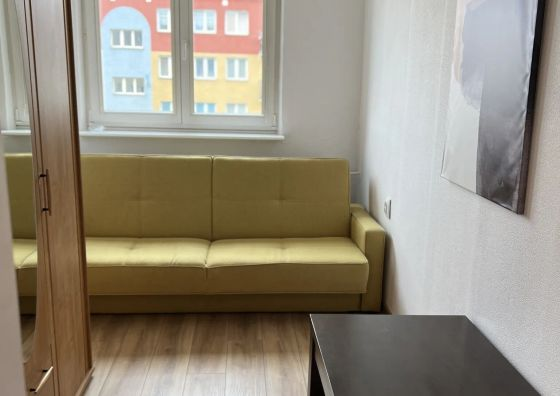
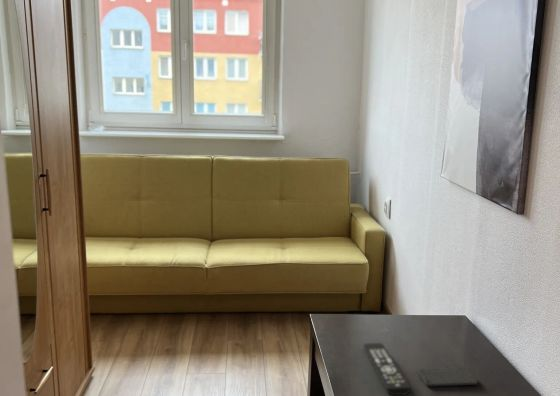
+ remote control [362,342,412,396]
+ smartphone [418,366,479,387]
